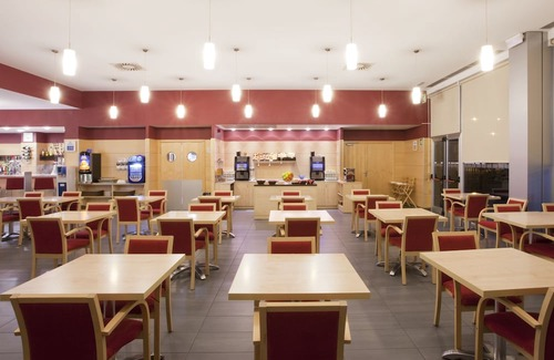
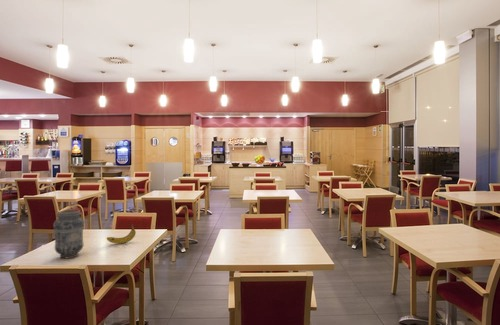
+ vase [52,209,85,260]
+ fruit [106,224,137,245]
